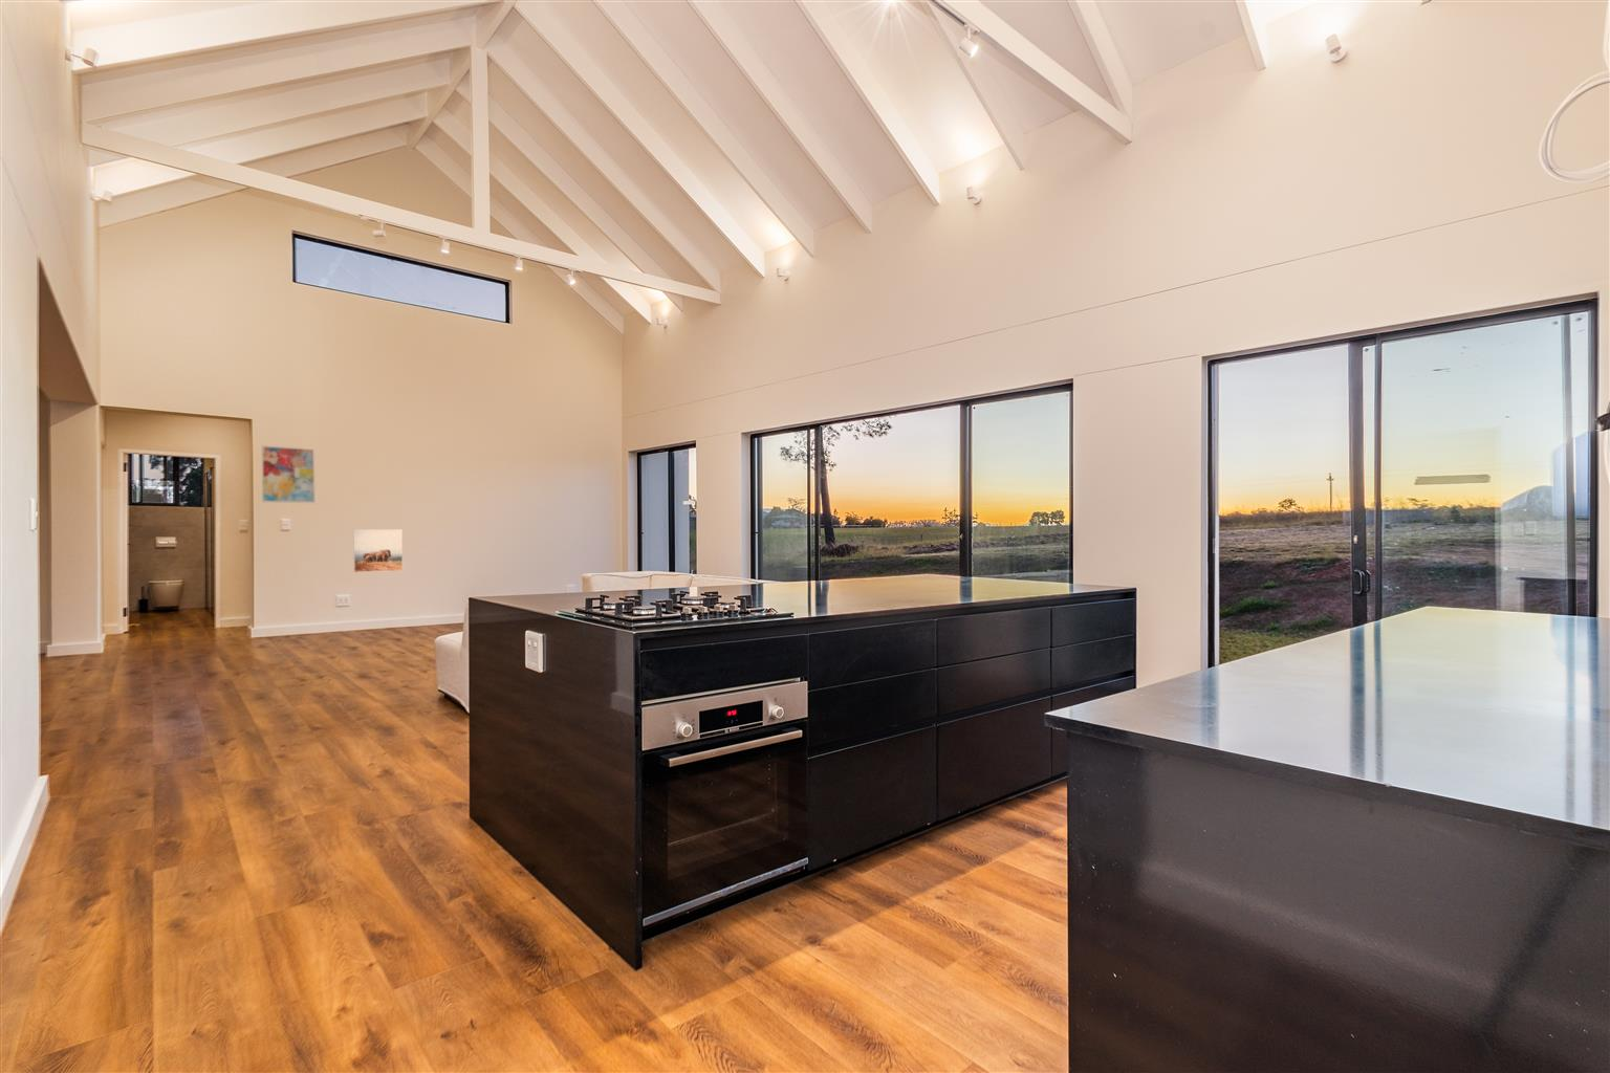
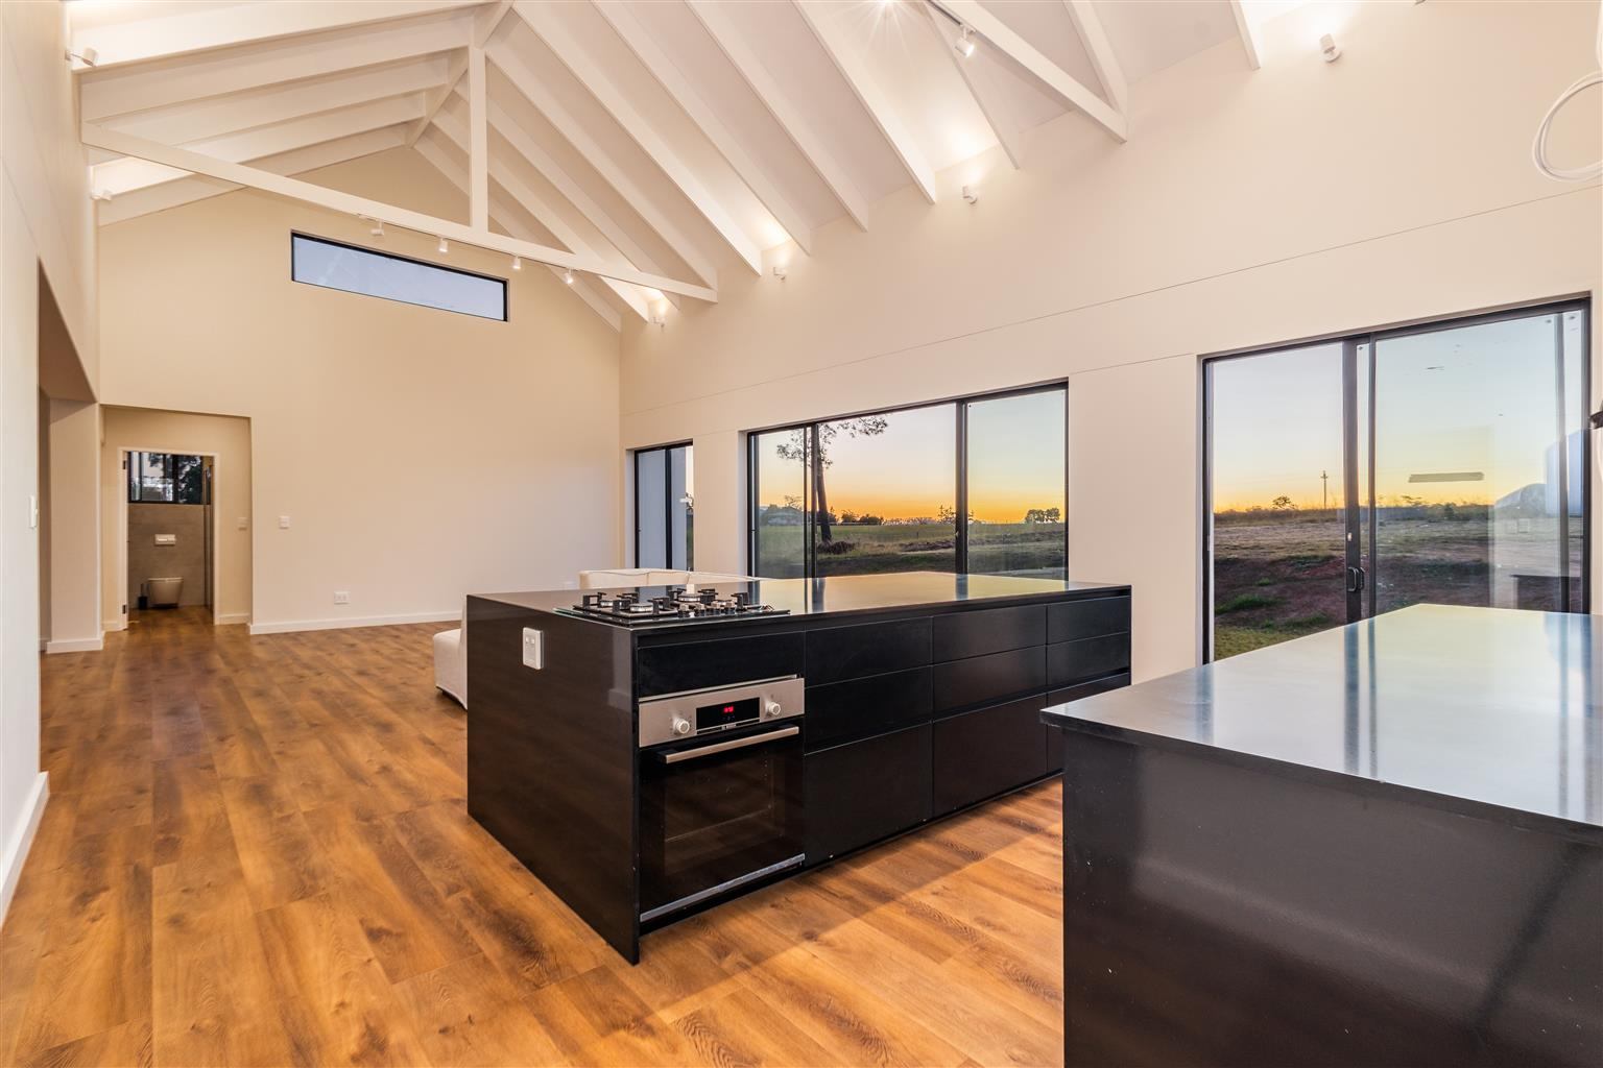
- wall art [261,444,316,504]
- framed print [352,528,404,574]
